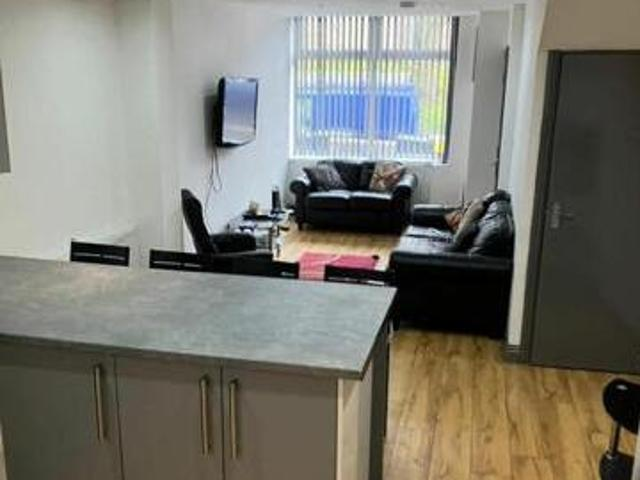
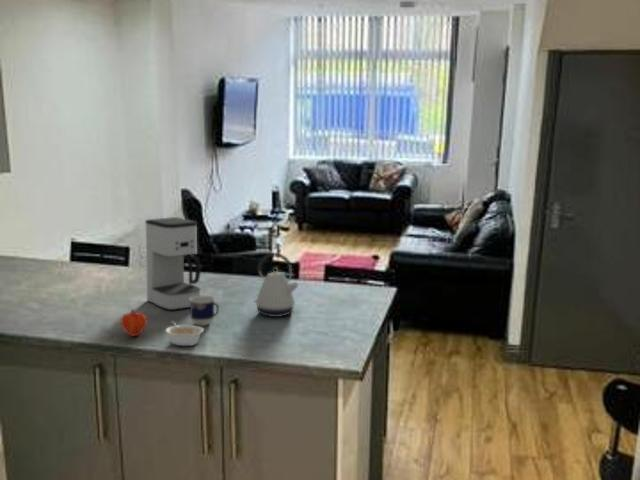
+ cup [189,294,220,326]
+ coffee maker [144,216,202,311]
+ fruit [120,308,148,338]
+ legume [165,320,205,347]
+ kettle [254,252,300,318]
